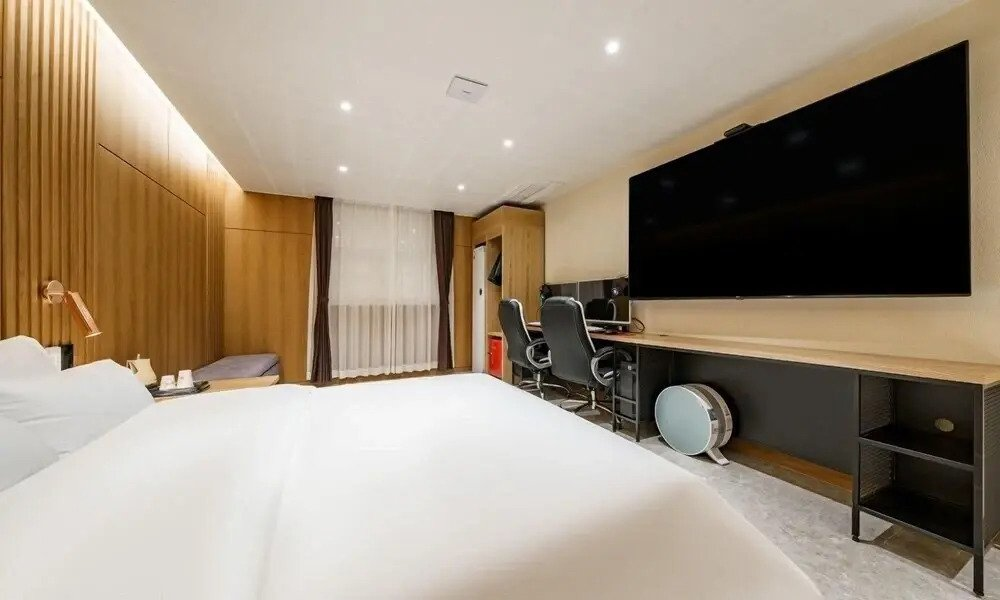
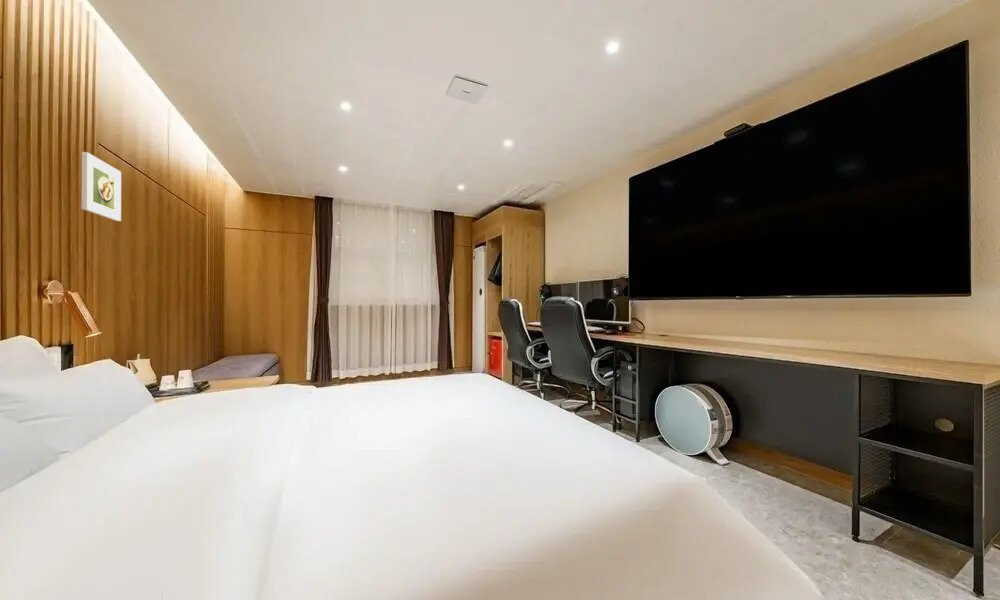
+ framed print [80,151,122,222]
